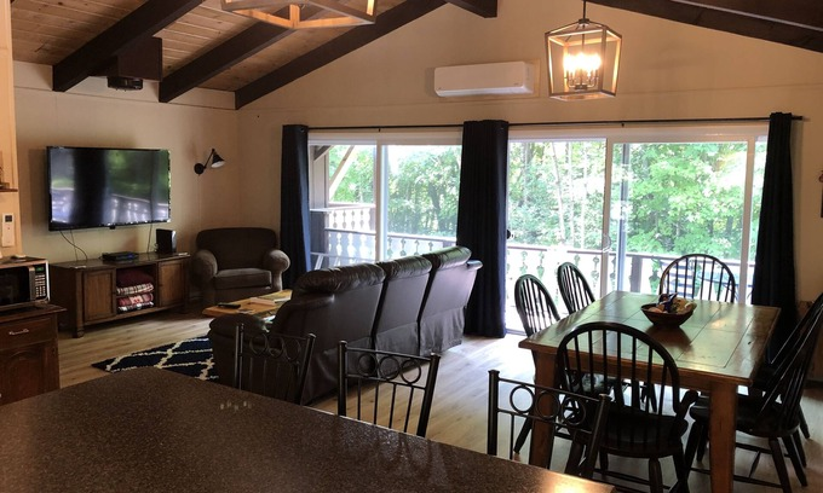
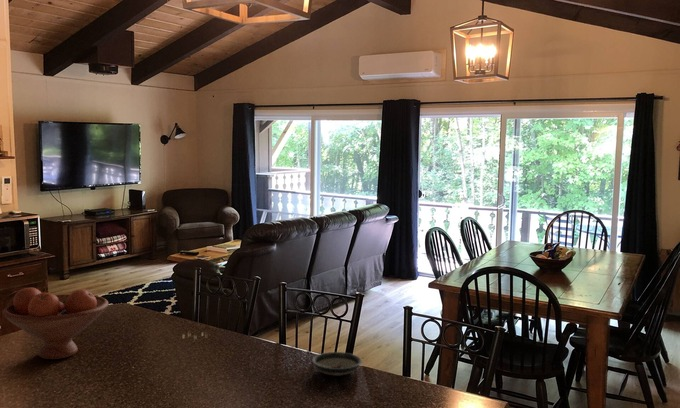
+ saucer [311,351,363,377]
+ fruit bowl [2,286,109,360]
